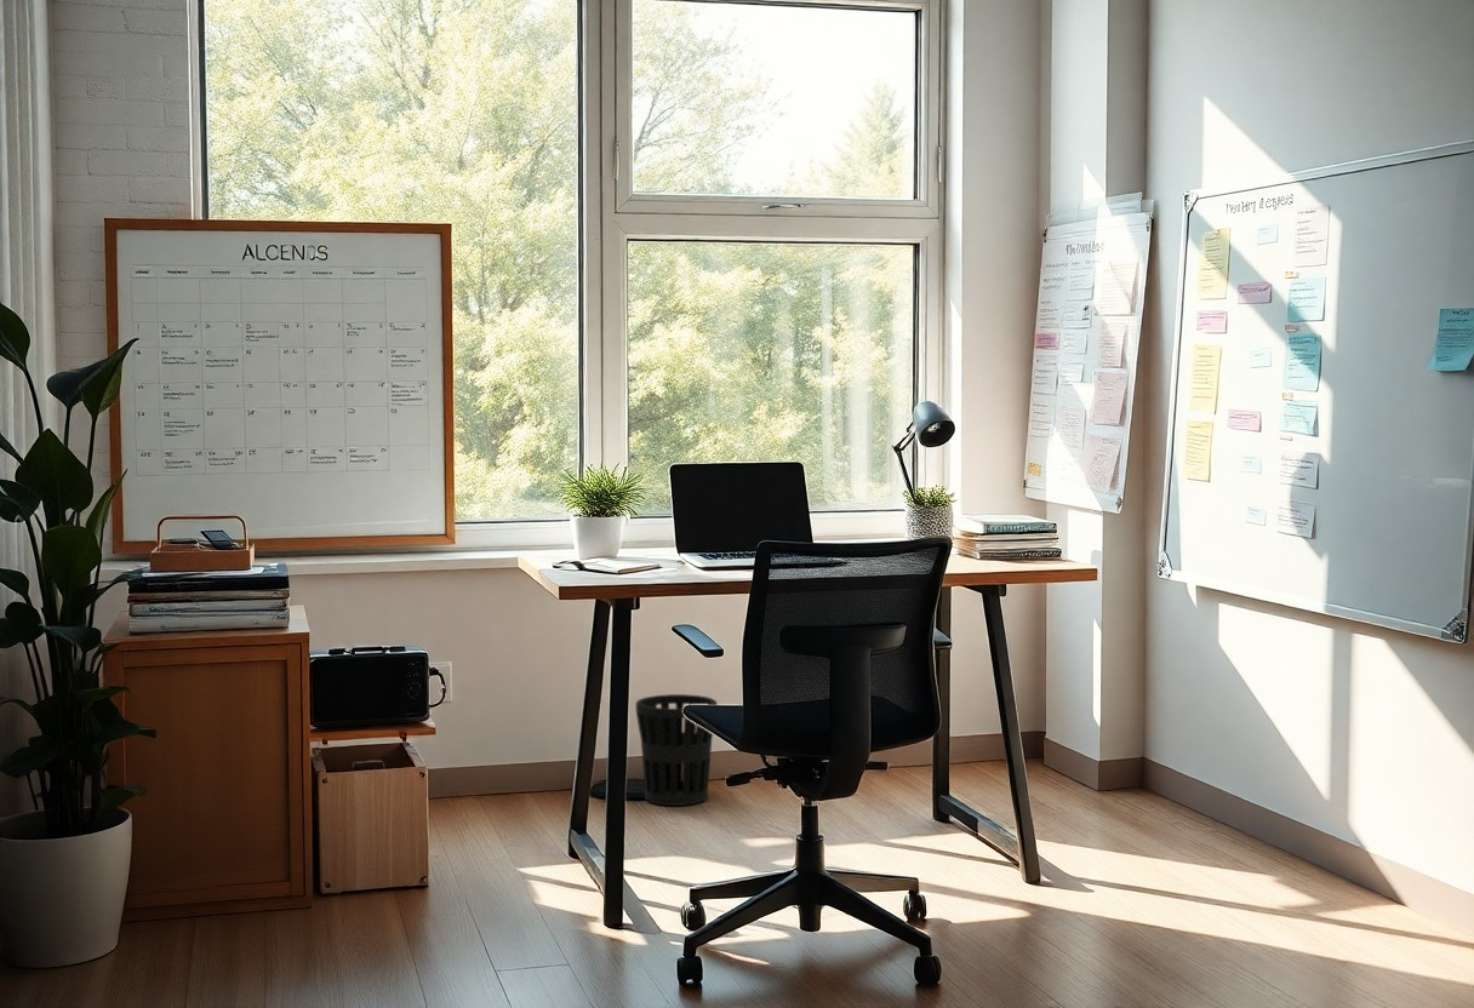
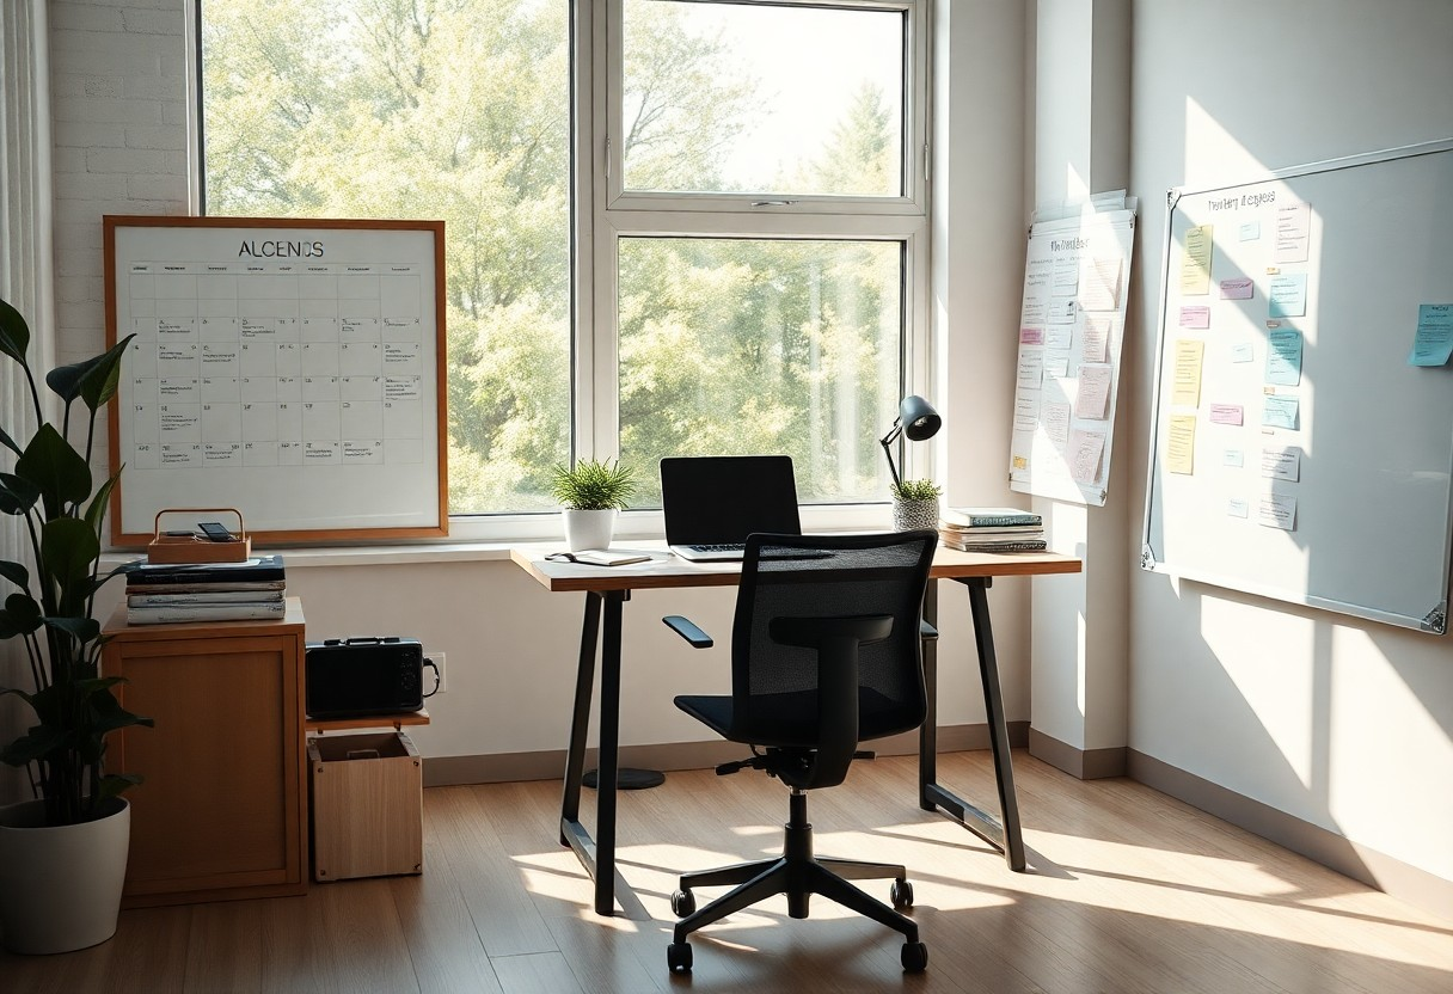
- wastebasket [635,693,719,807]
